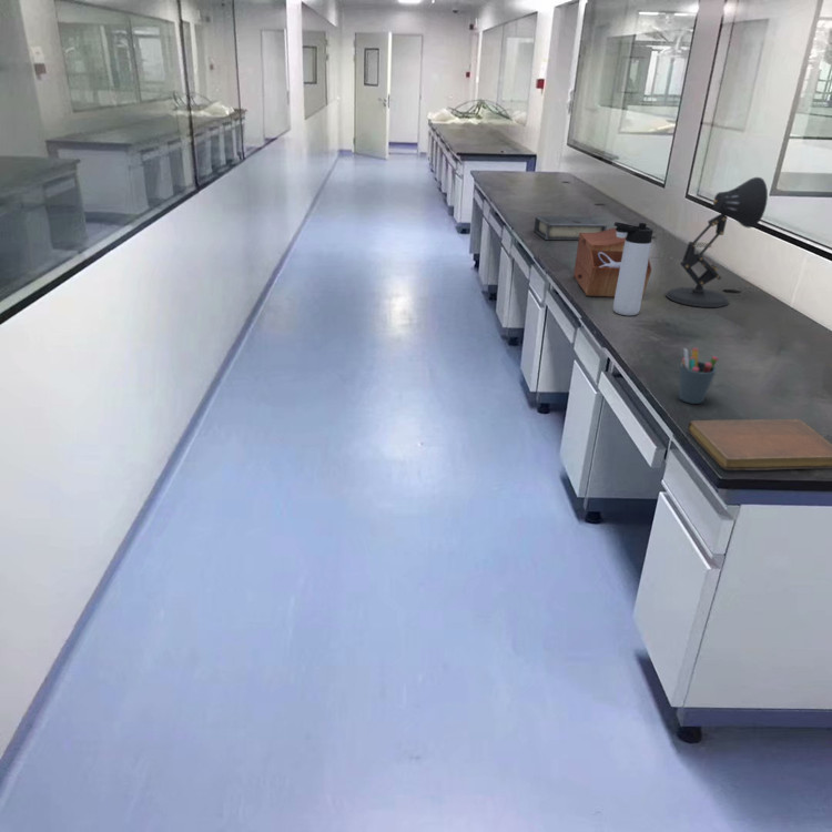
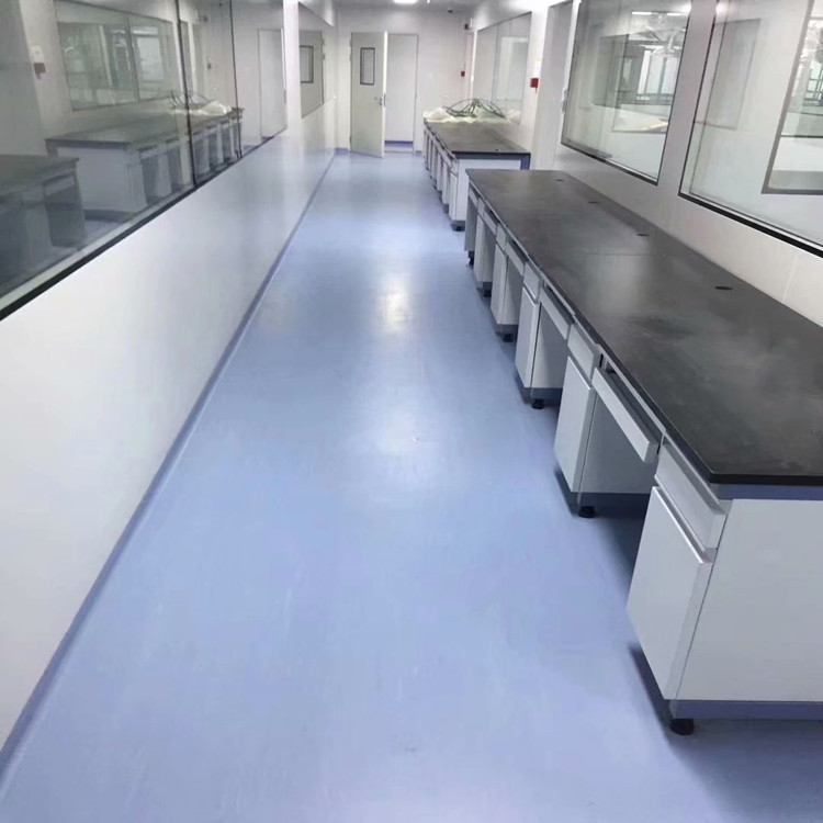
- thermos bottle [612,221,655,316]
- book [532,215,608,241]
- notebook [687,418,832,471]
- pen holder [678,347,720,405]
- desk lamp [664,176,769,308]
- sewing box [572,226,652,298]
